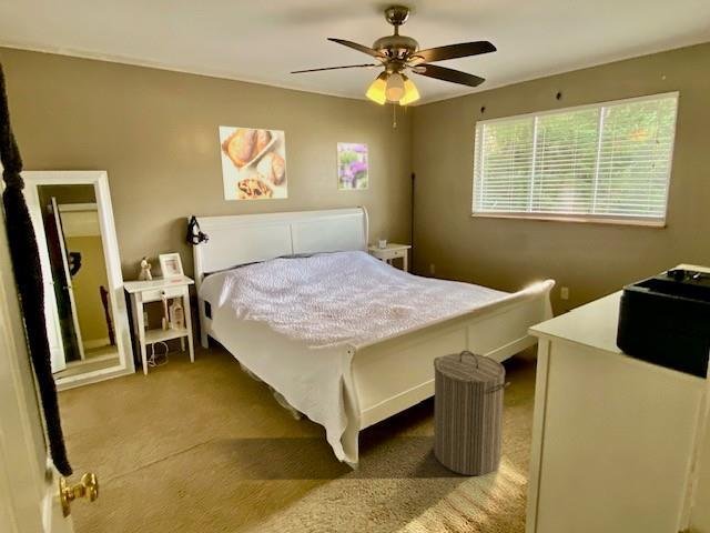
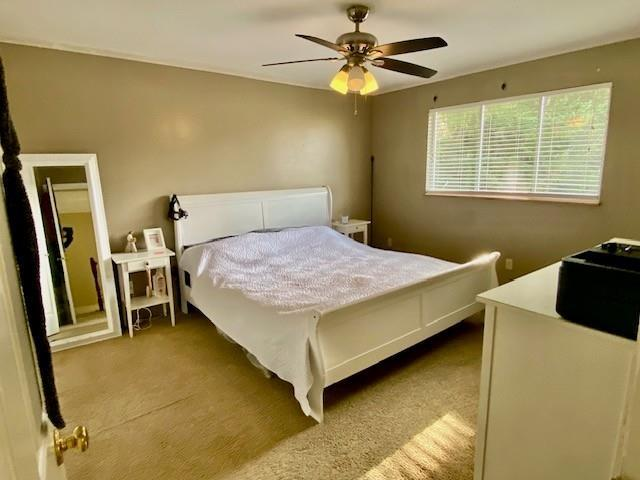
- laundry hamper [433,350,511,476]
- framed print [217,125,288,201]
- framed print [335,142,369,191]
